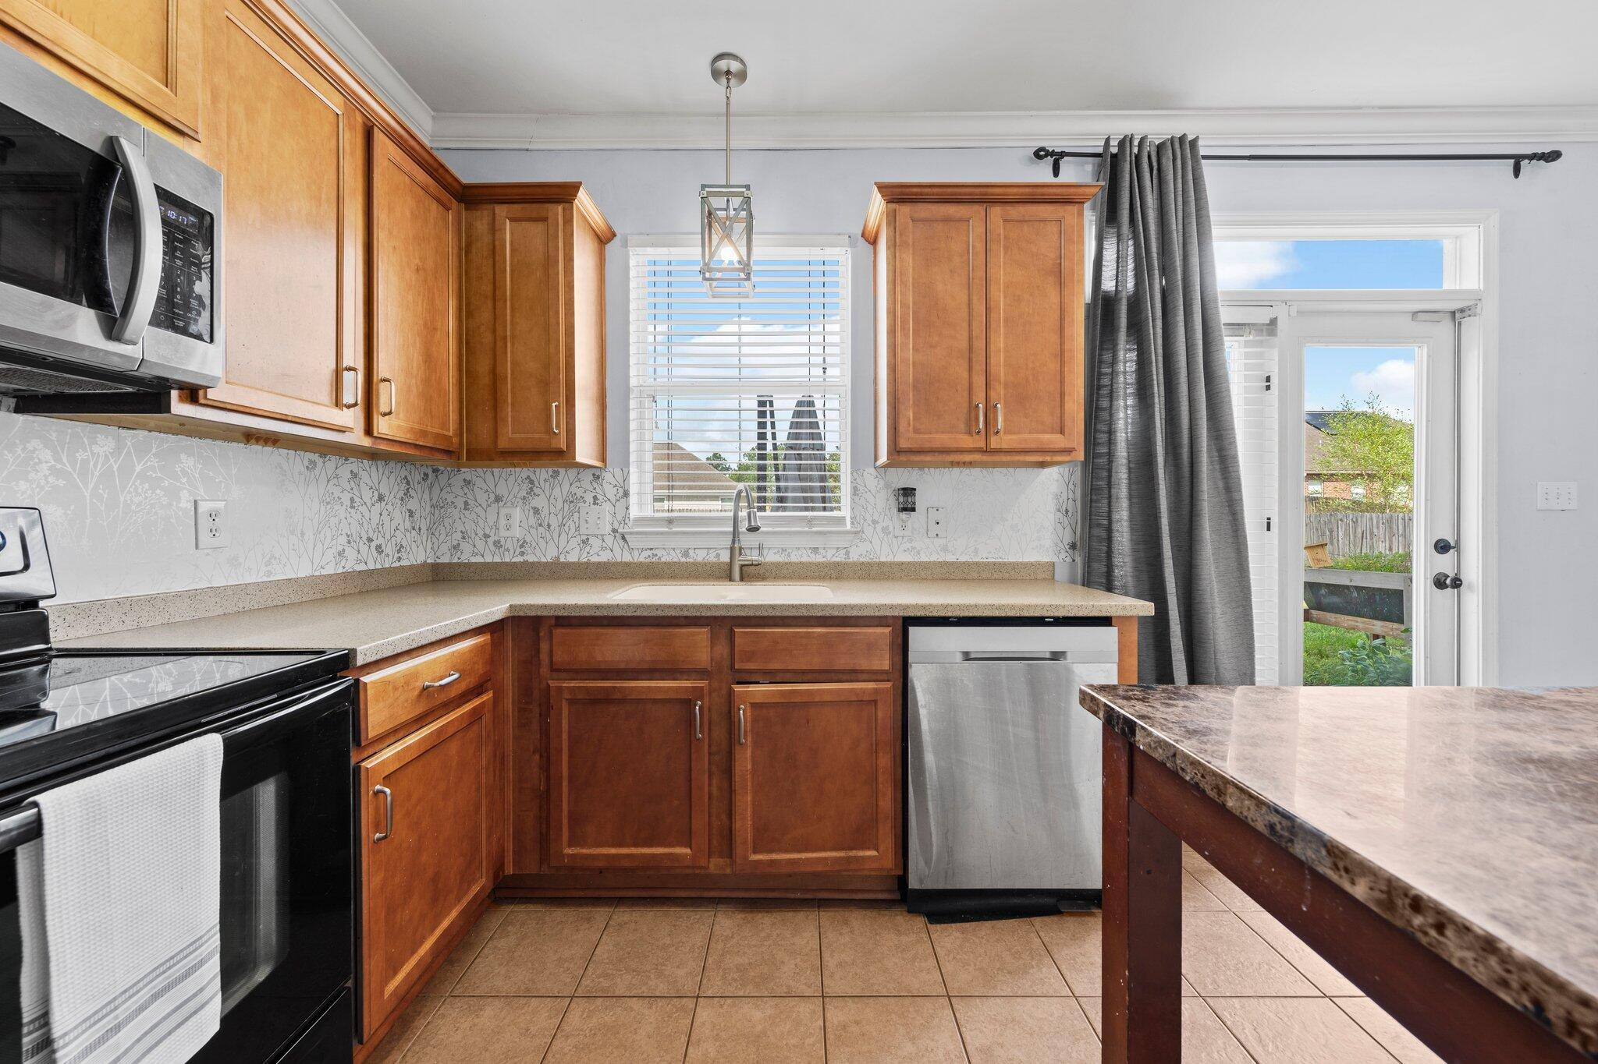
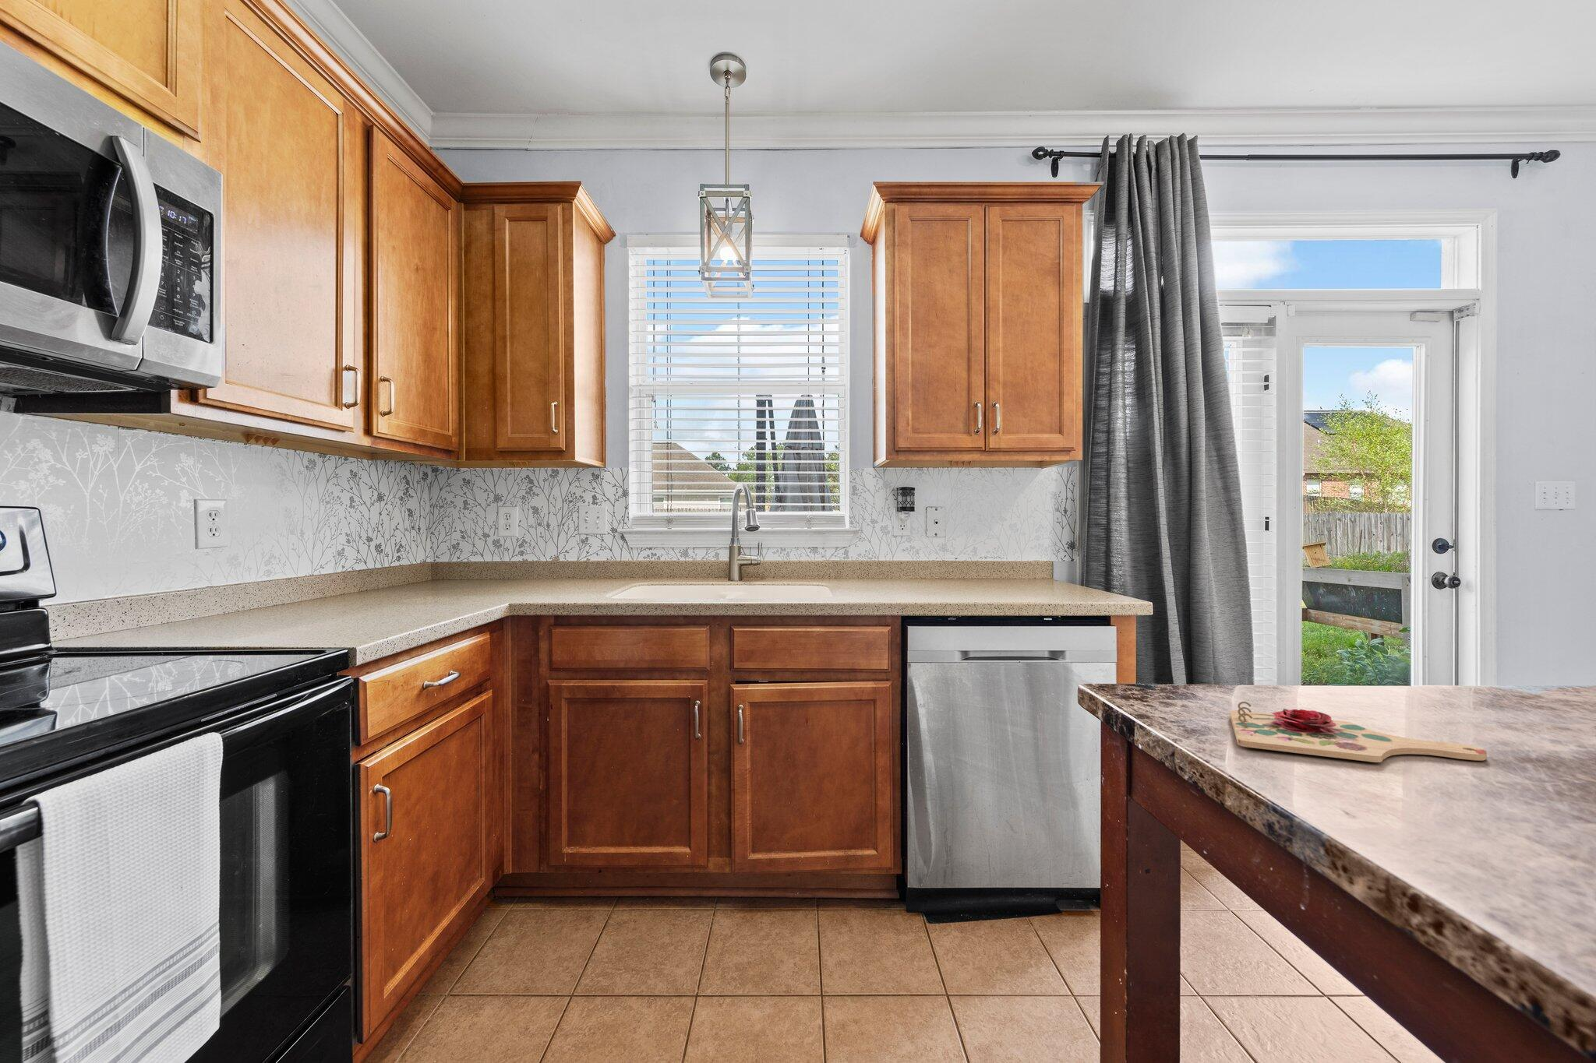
+ cutting board [1229,701,1488,763]
